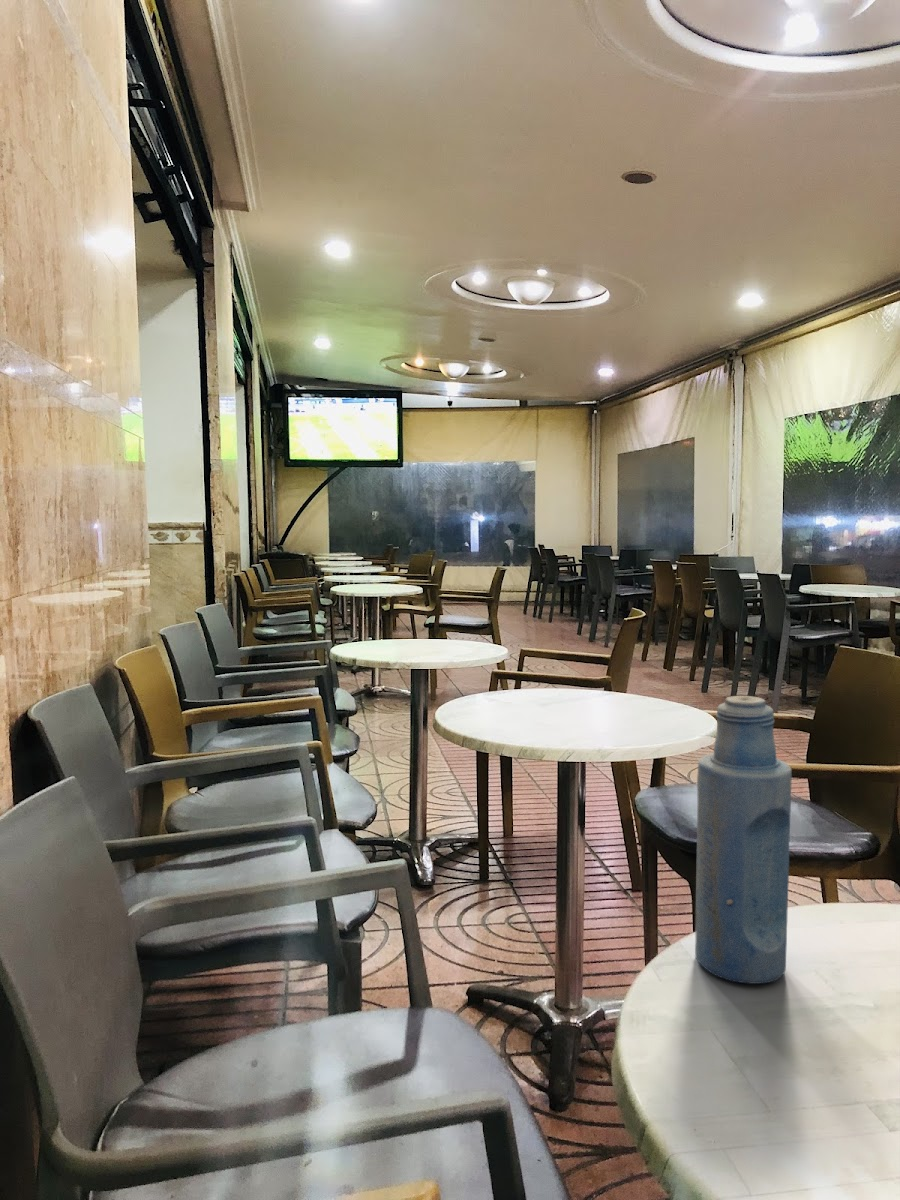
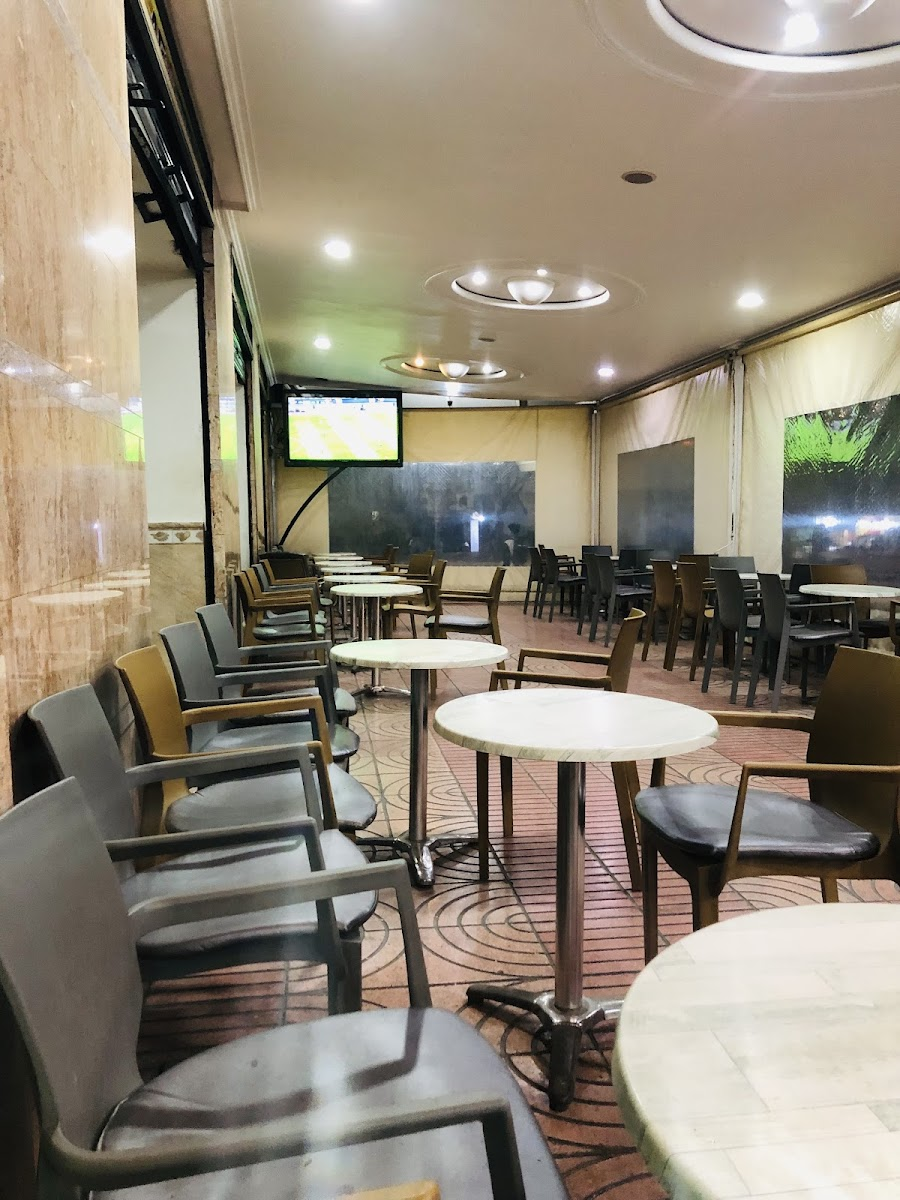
- bottle [694,695,793,985]
